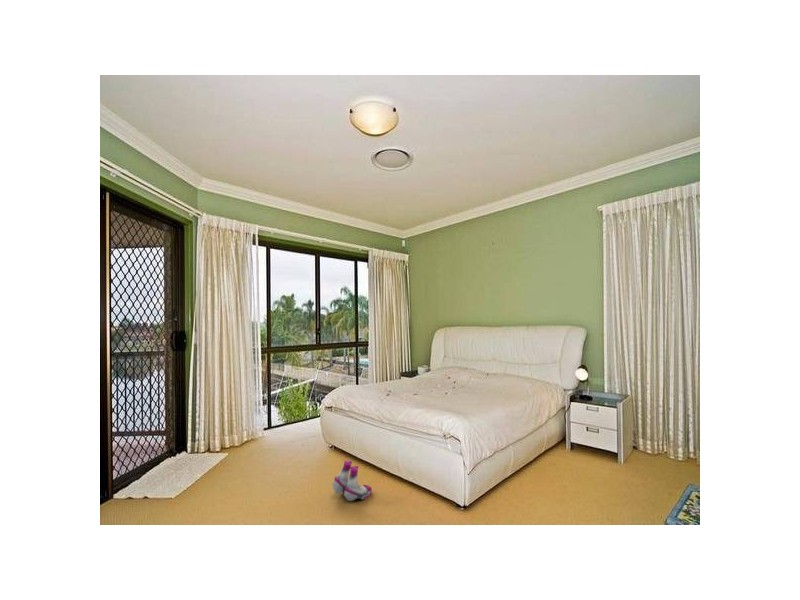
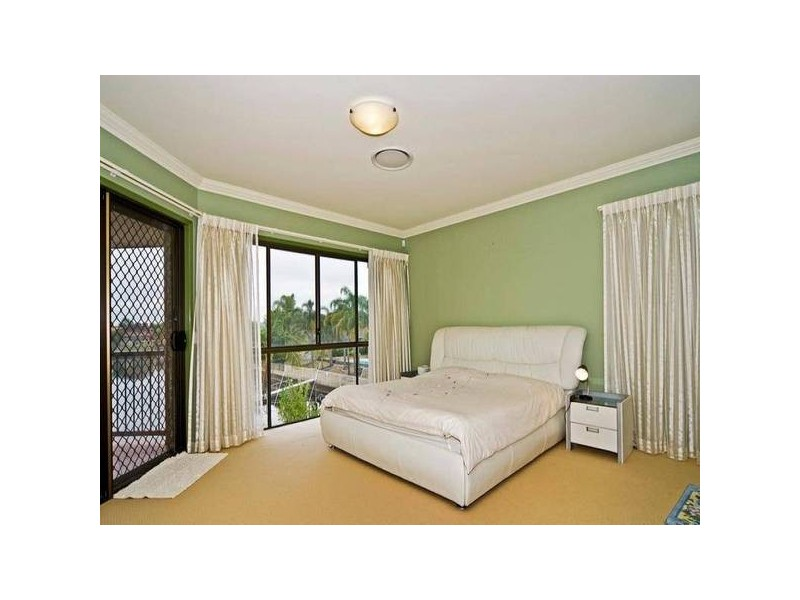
- boots [331,460,373,502]
